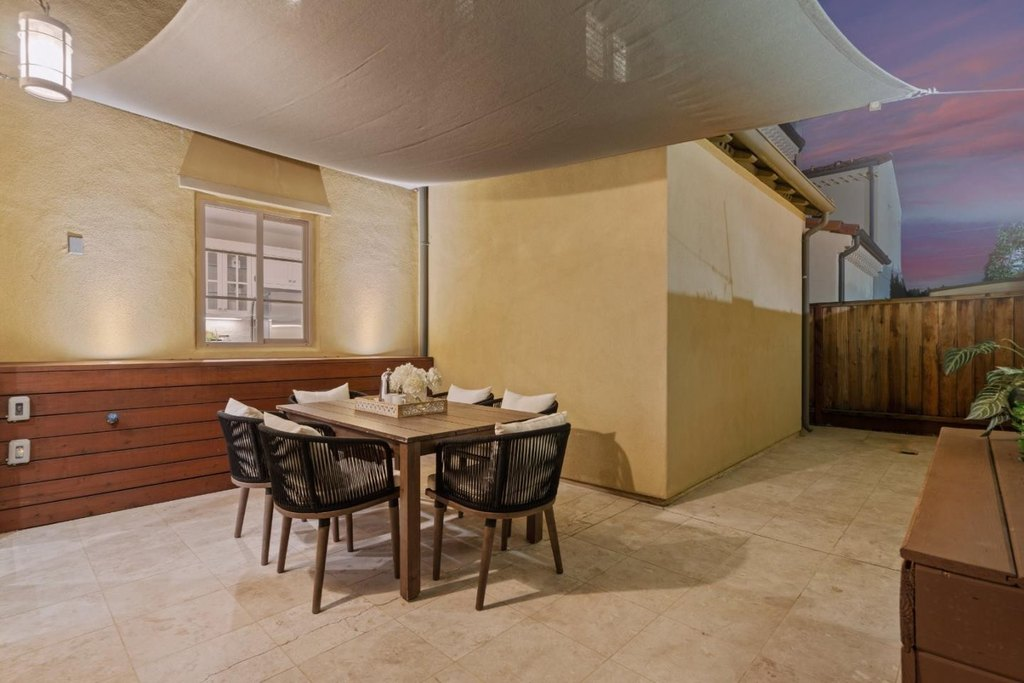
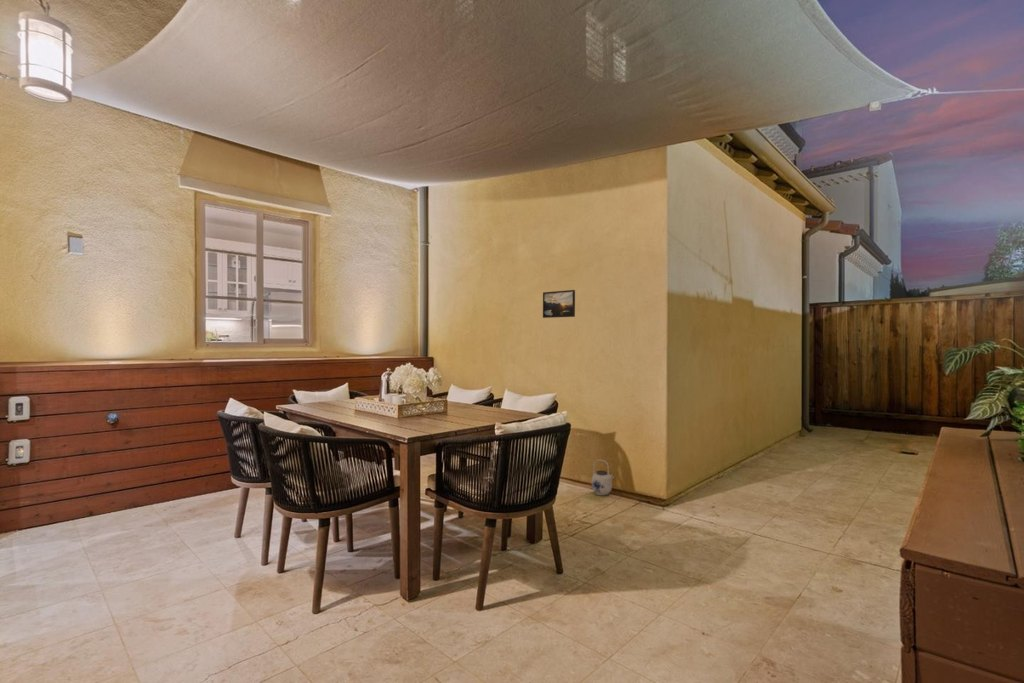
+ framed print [542,289,576,319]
+ teapot [591,459,615,496]
